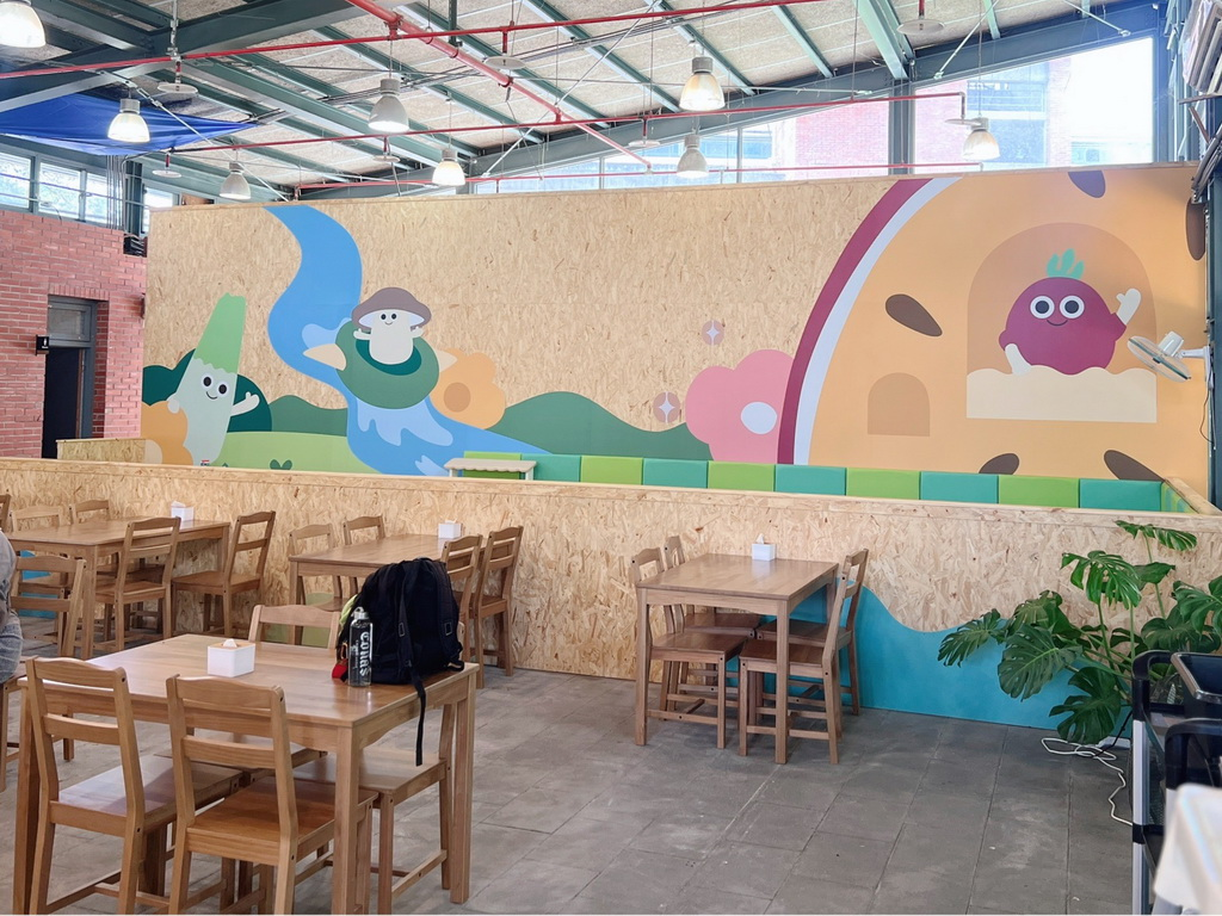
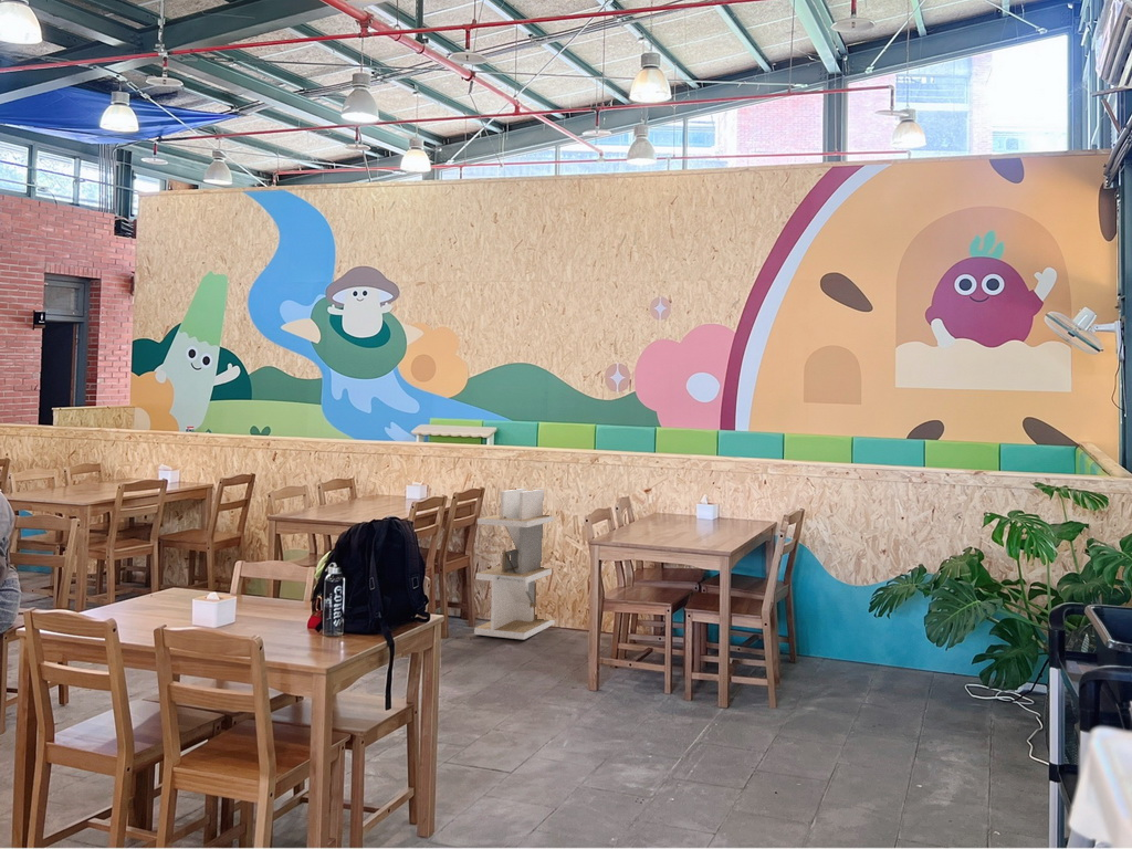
+ cabinet [473,489,556,640]
